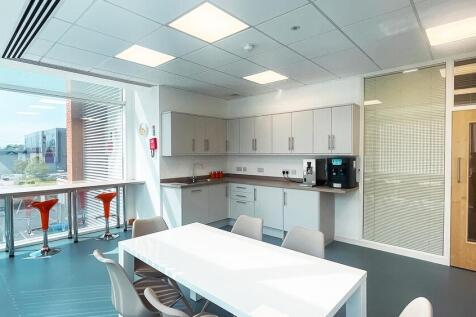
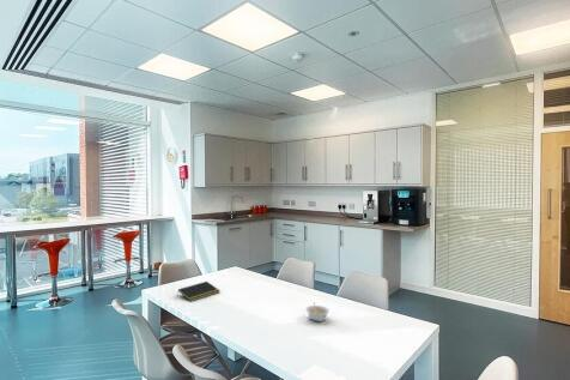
+ legume [305,301,331,322]
+ notepad [176,281,220,302]
